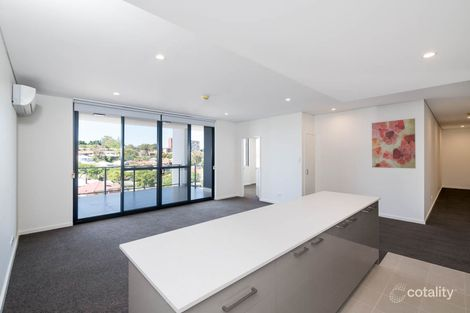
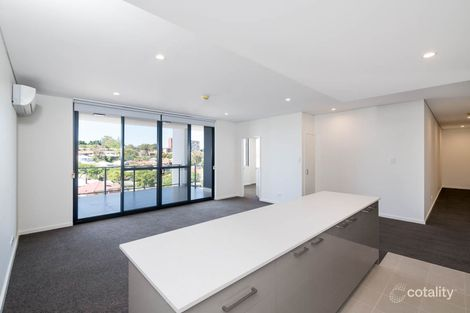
- wall art [371,117,417,169]
